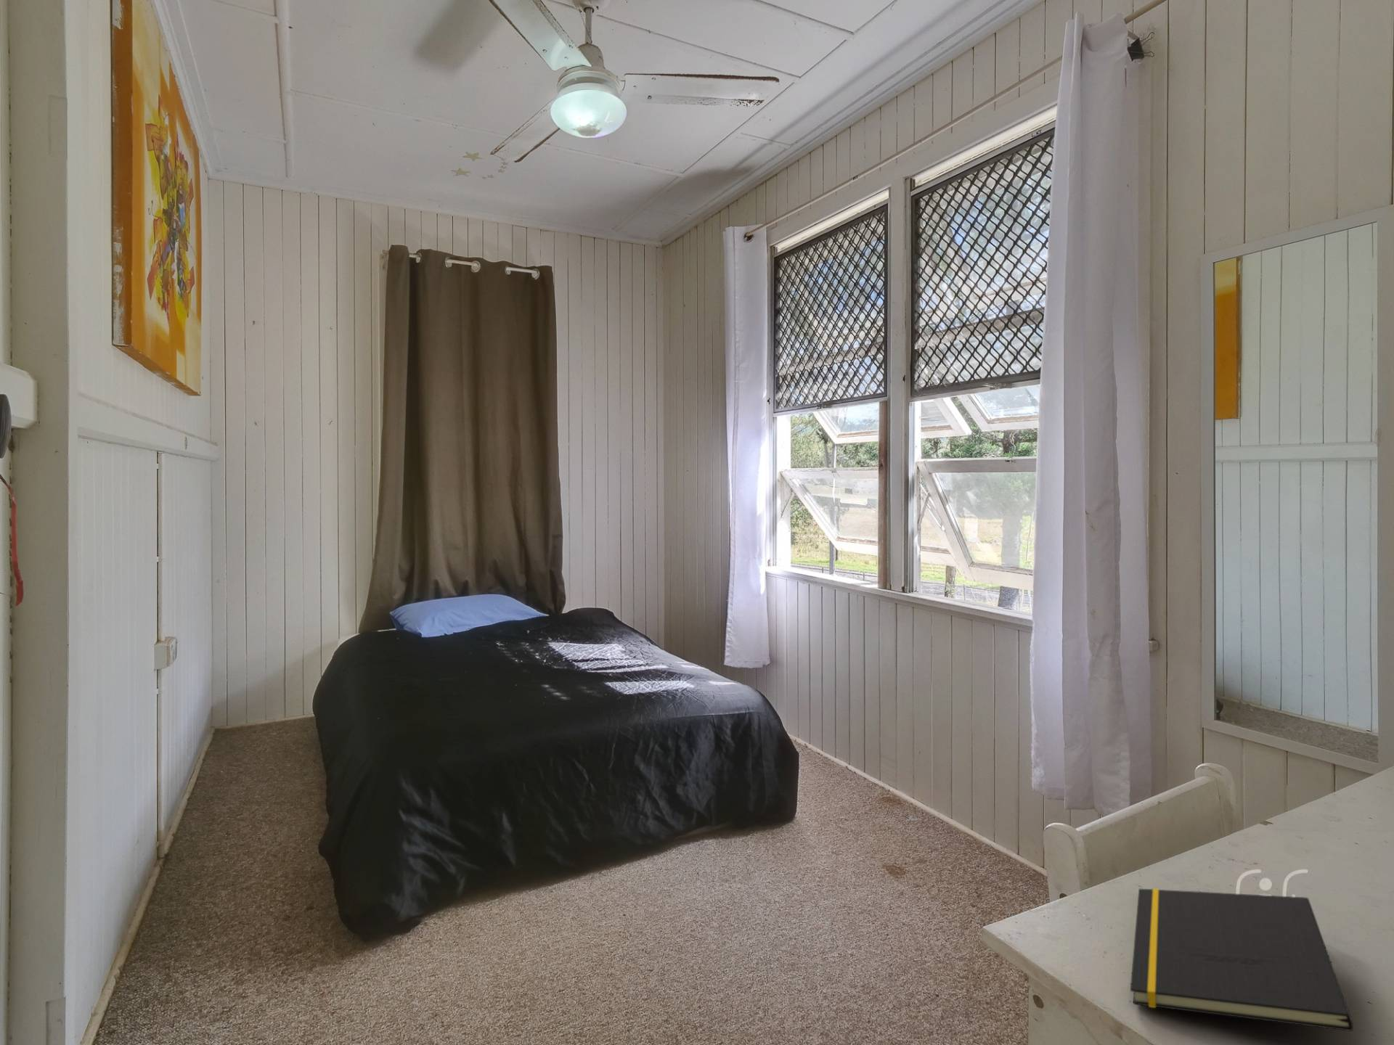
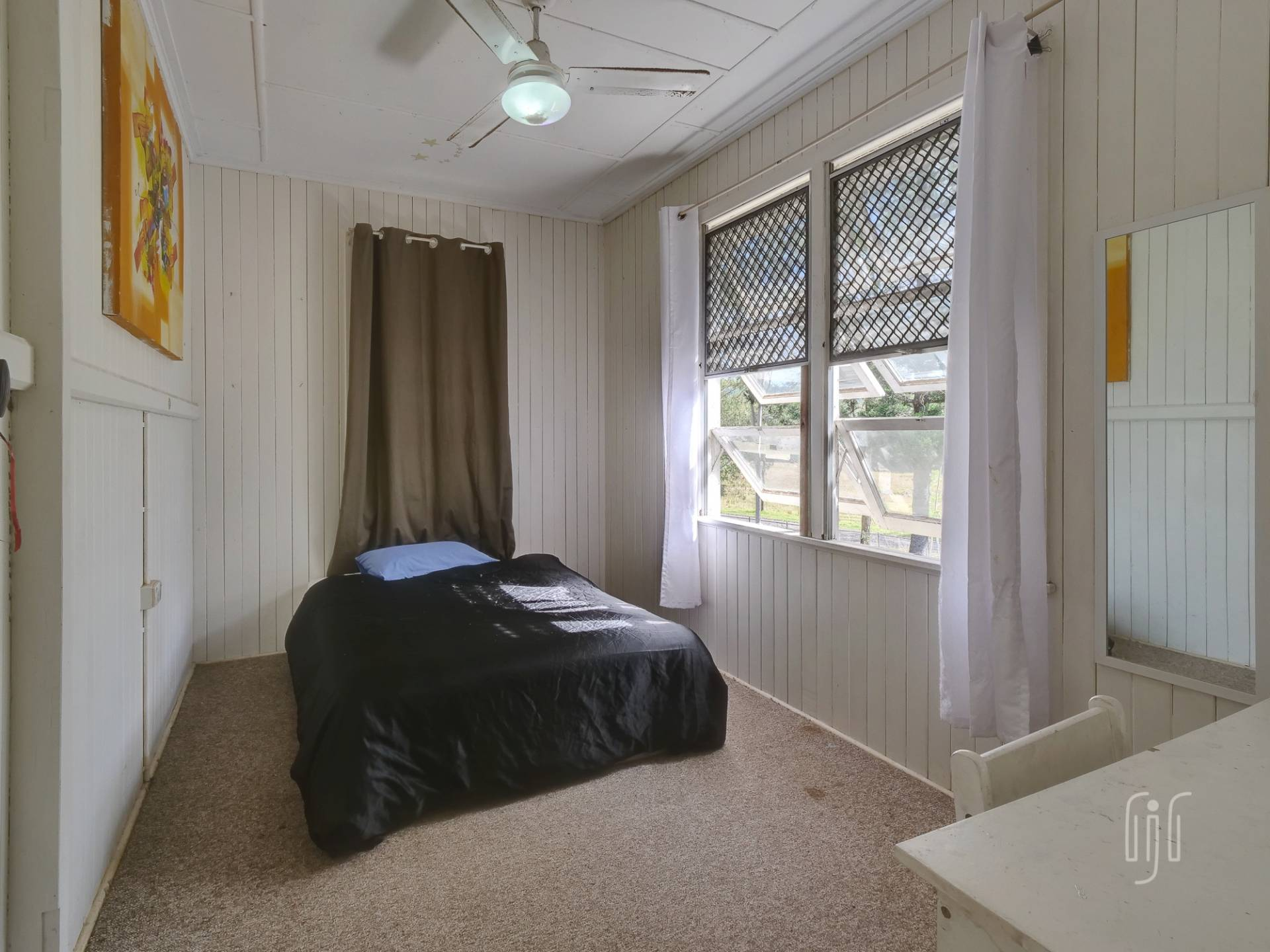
- notepad [1129,888,1354,1032]
